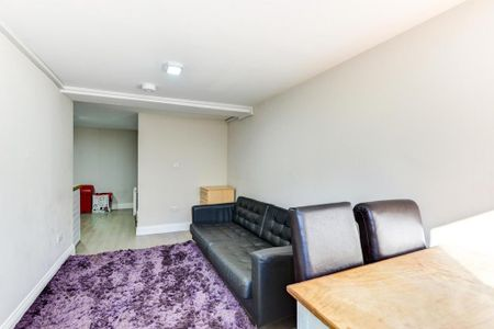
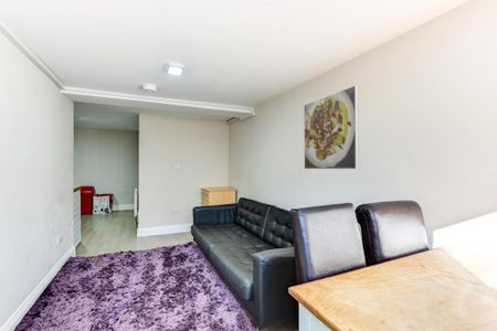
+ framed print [303,85,360,170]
